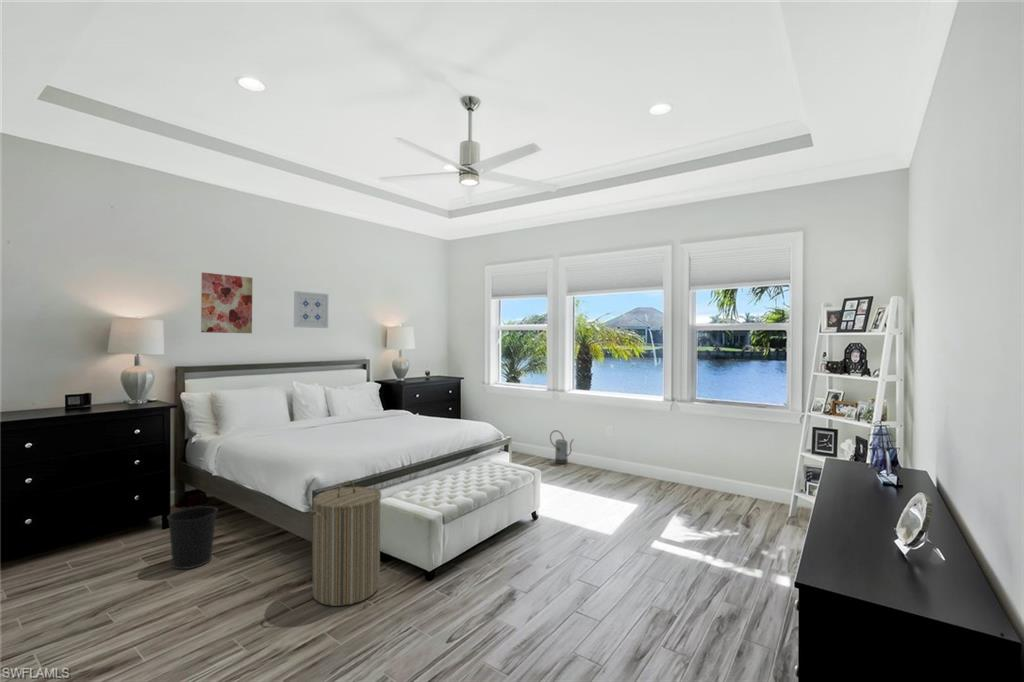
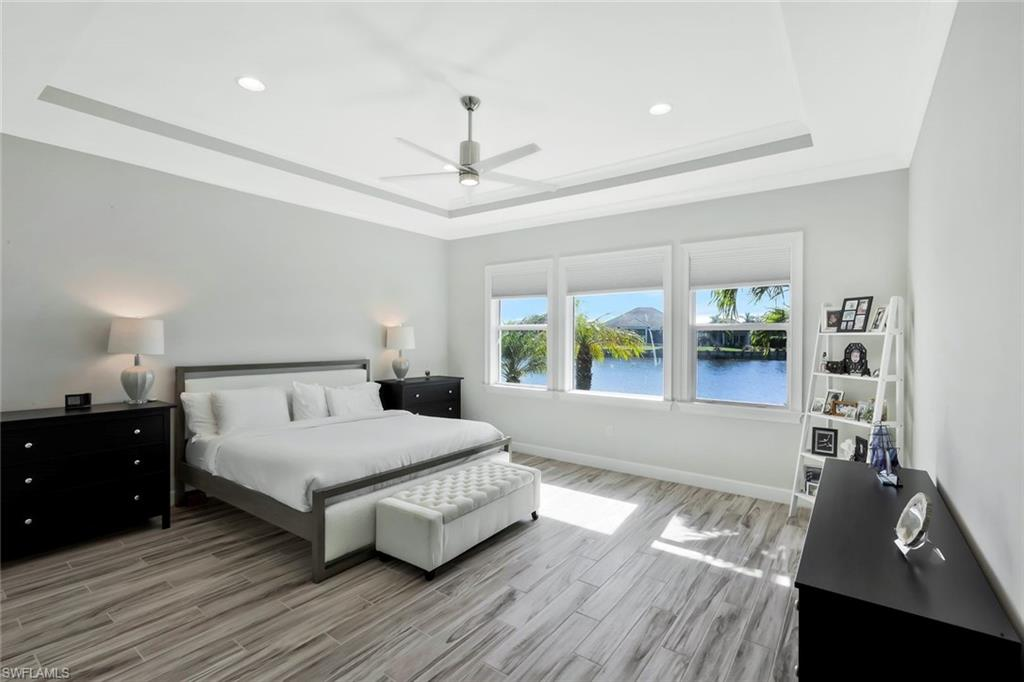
- watering can [549,429,575,465]
- wastebasket [166,505,219,570]
- laundry hamper [308,480,382,607]
- wall art [293,290,329,329]
- wall art [200,272,253,334]
